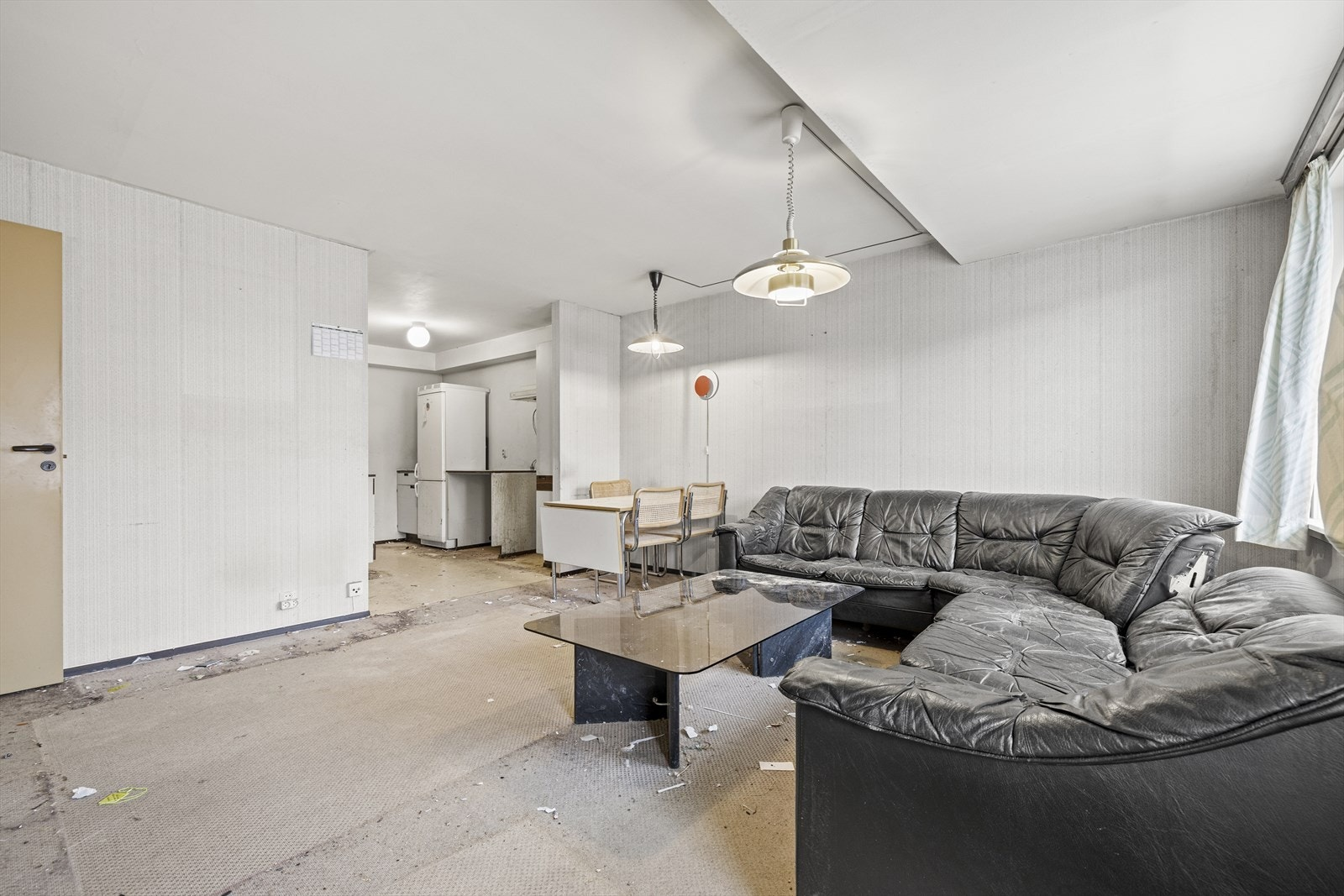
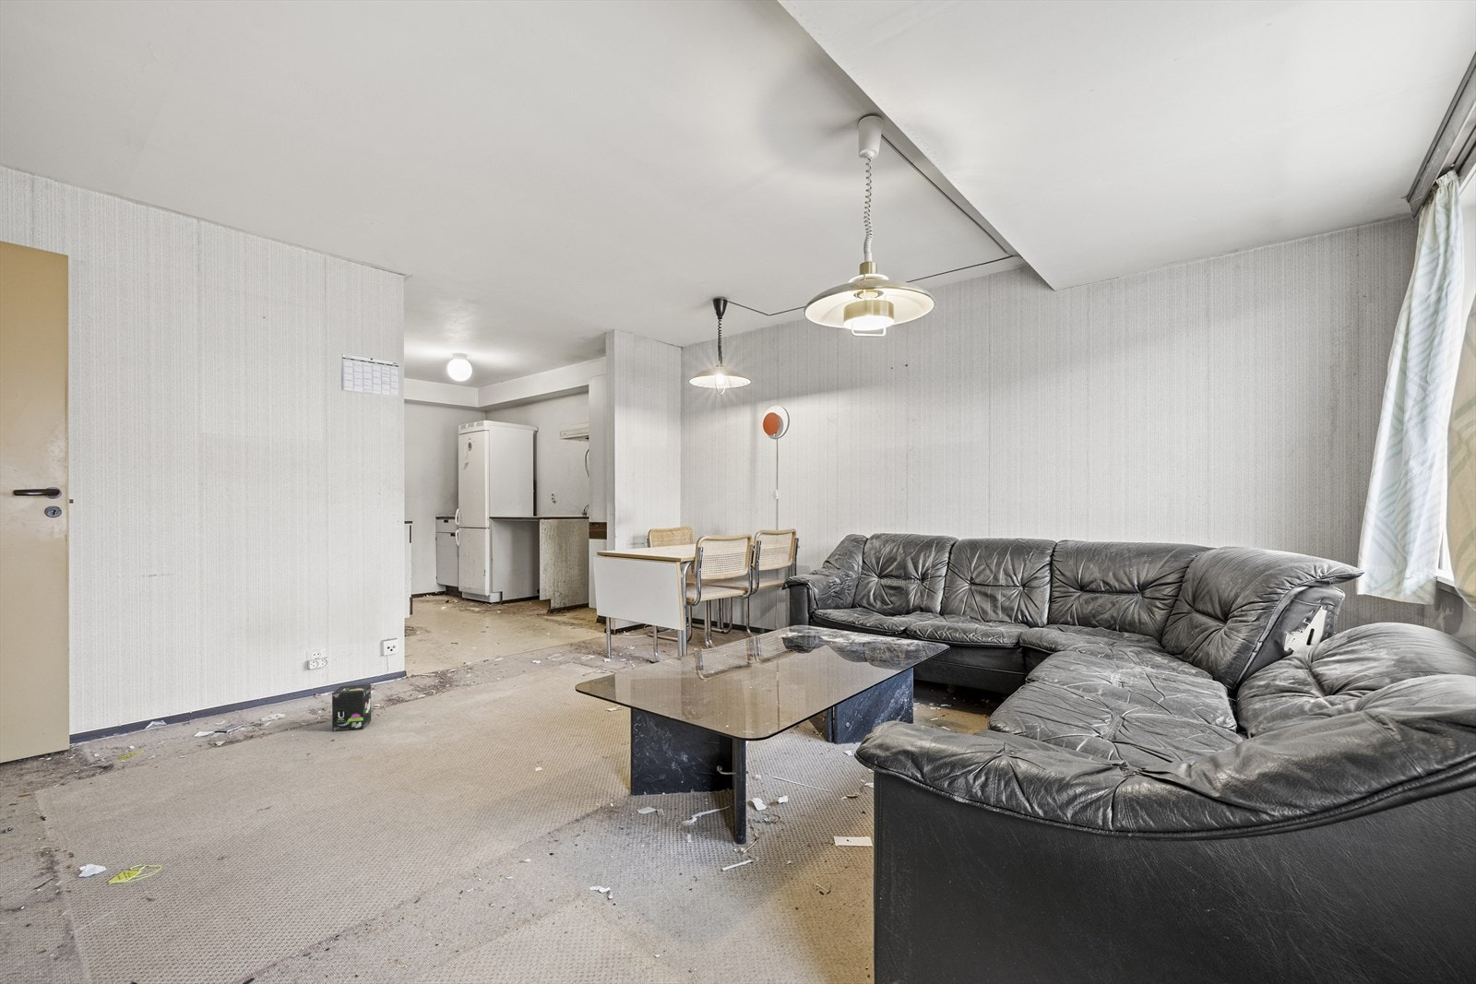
+ box [332,683,372,733]
